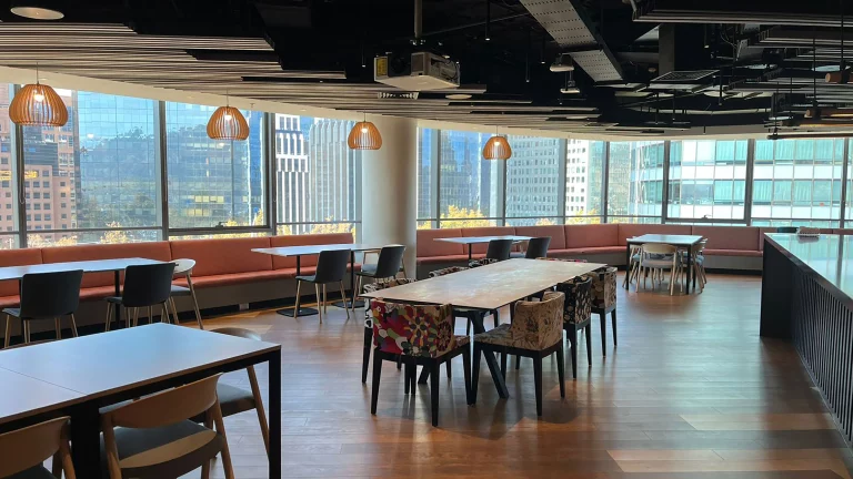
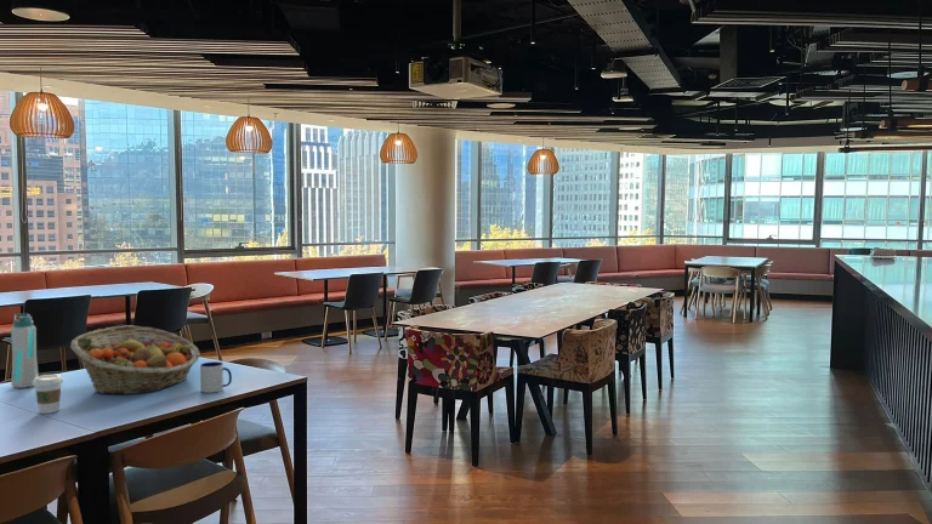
+ water bottle [10,312,40,389]
+ mug [199,360,233,394]
+ fruit basket [69,325,201,395]
+ coffee cup [33,374,64,415]
